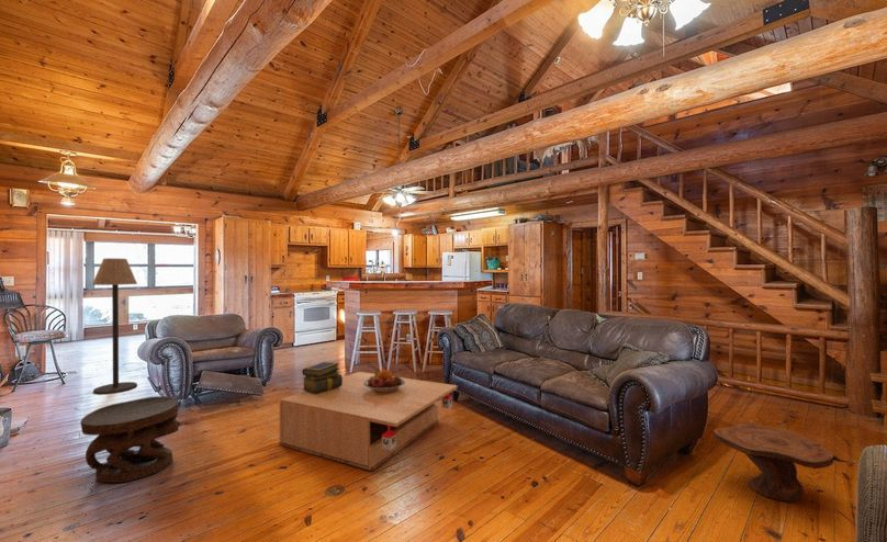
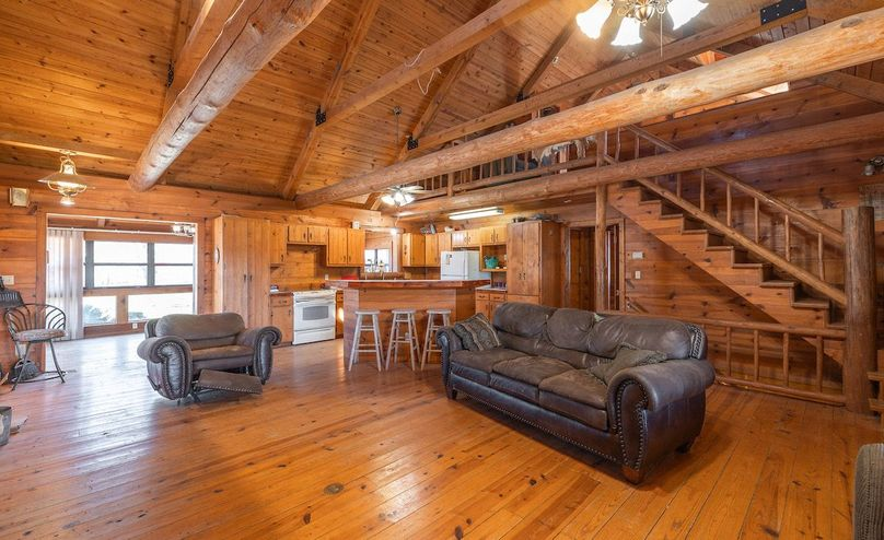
- stack of books [301,361,343,394]
- floor lamp [91,258,138,395]
- side table [80,395,183,484]
- side table [712,421,856,503]
- coffee table [278,371,459,472]
- fruit bowl [363,369,405,393]
